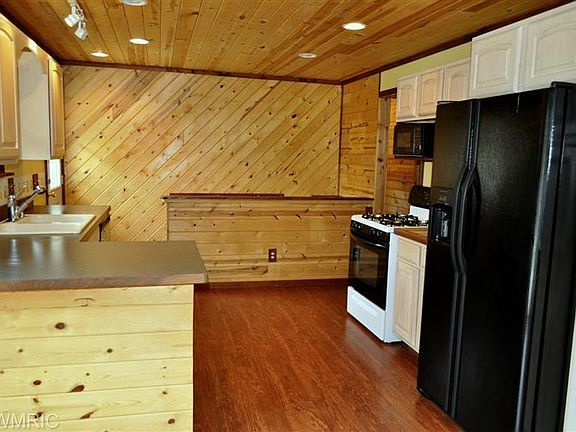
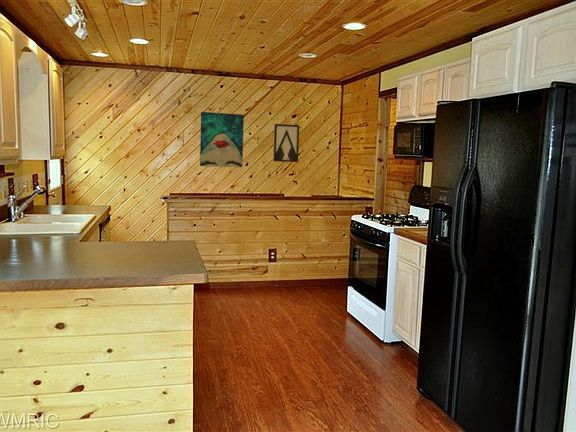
+ wall art [272,123,300,163]
+ wall art [199,111,245,168]
